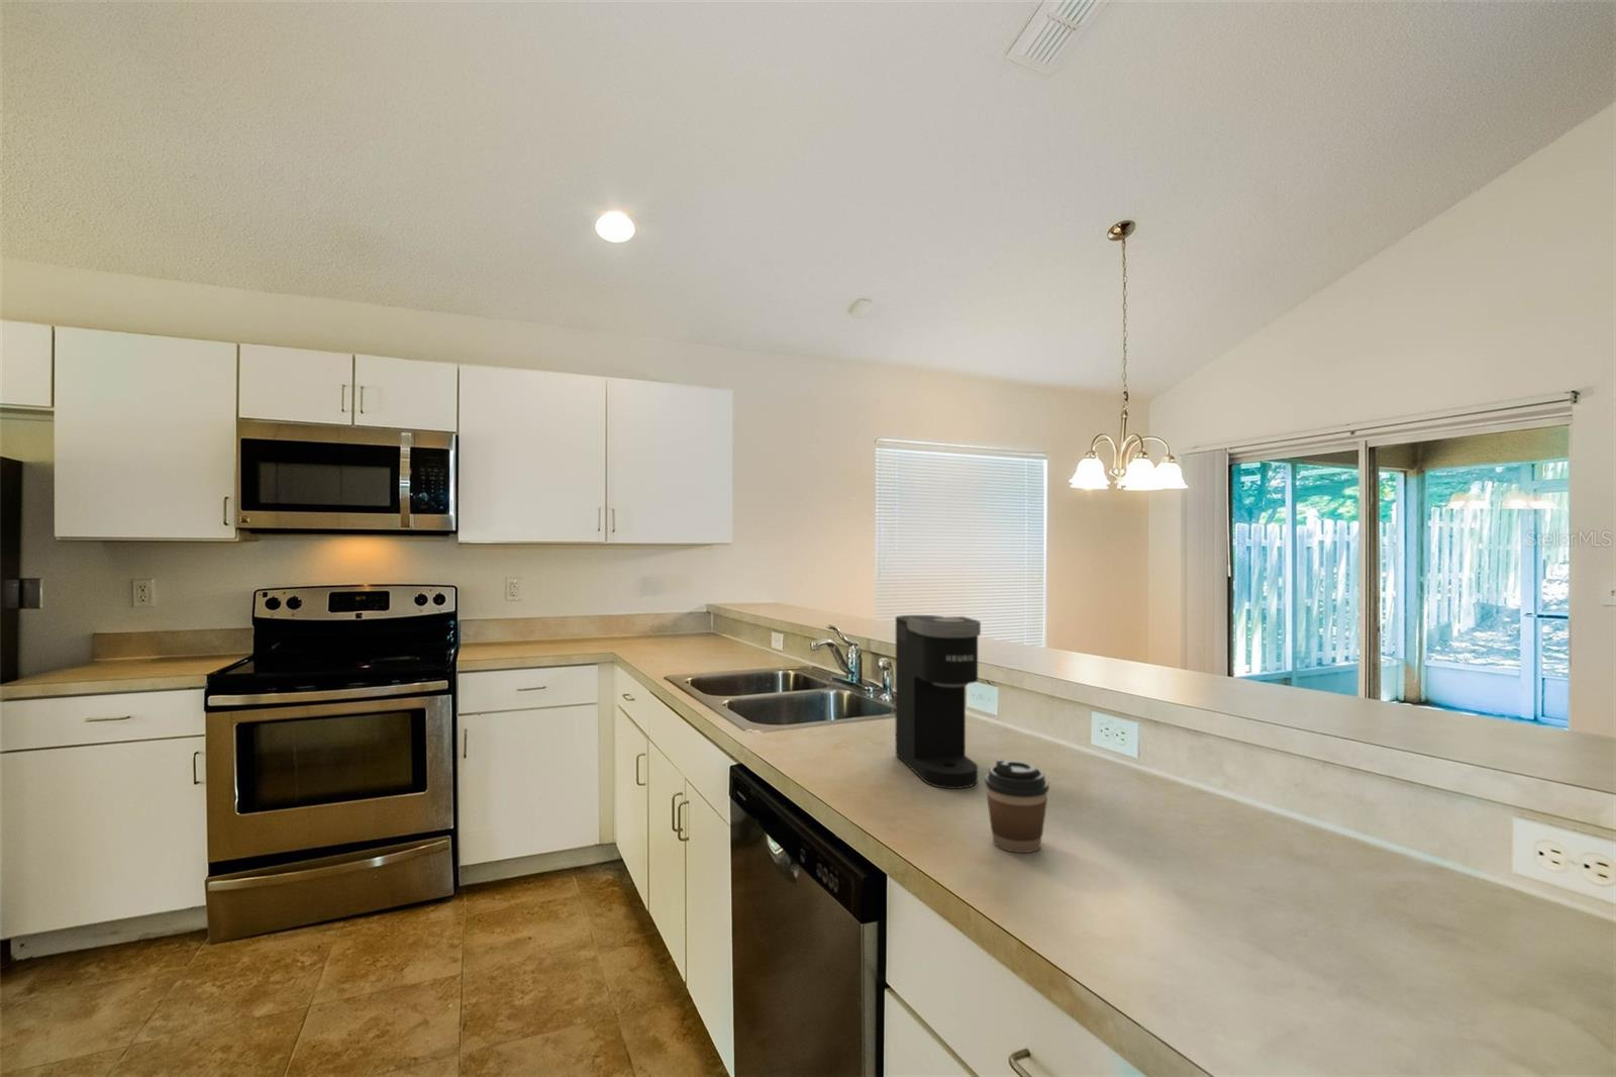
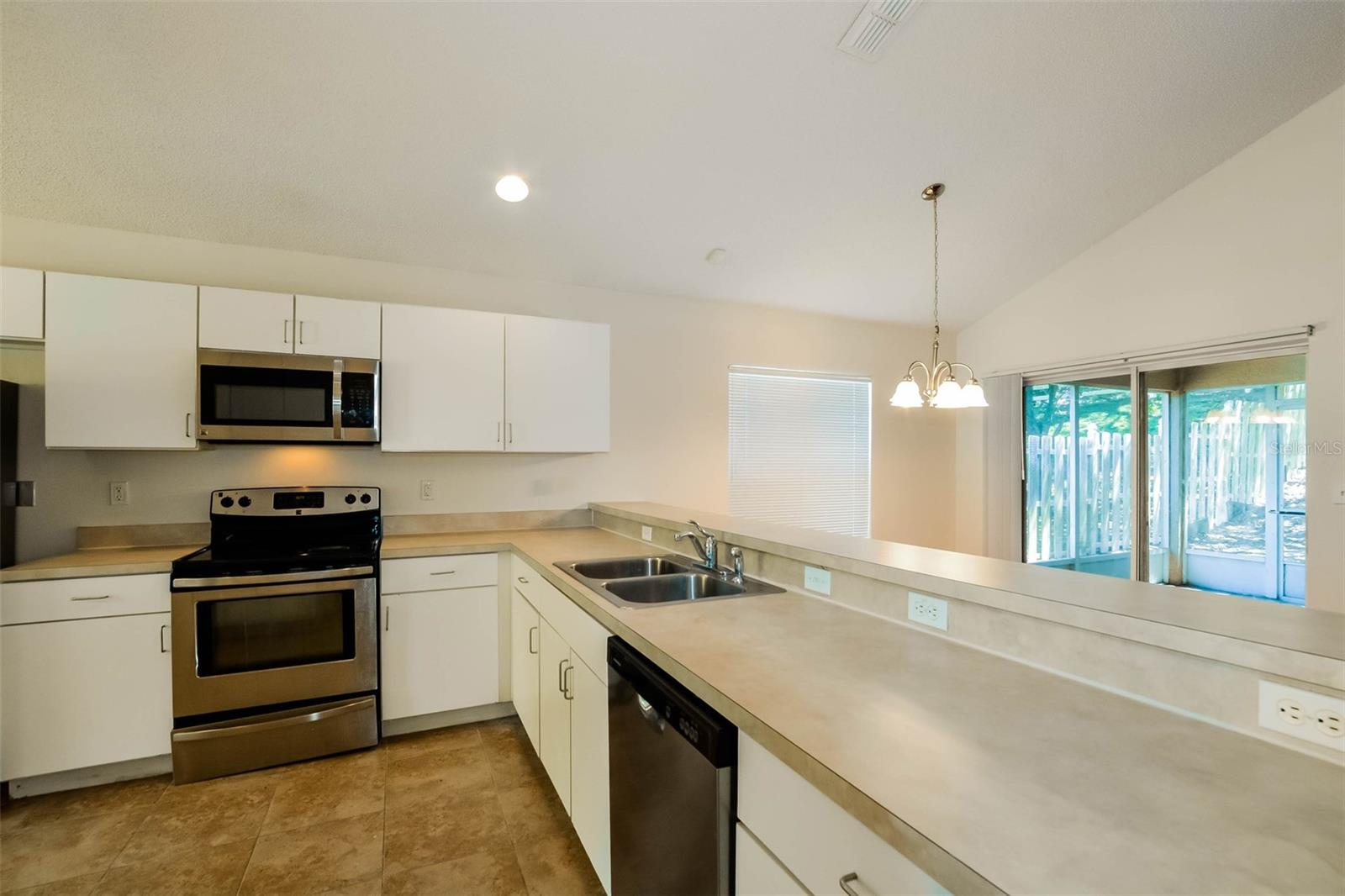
- coffee cup [984,757,1050,853]
- coffee maker [895,614,982,790]
